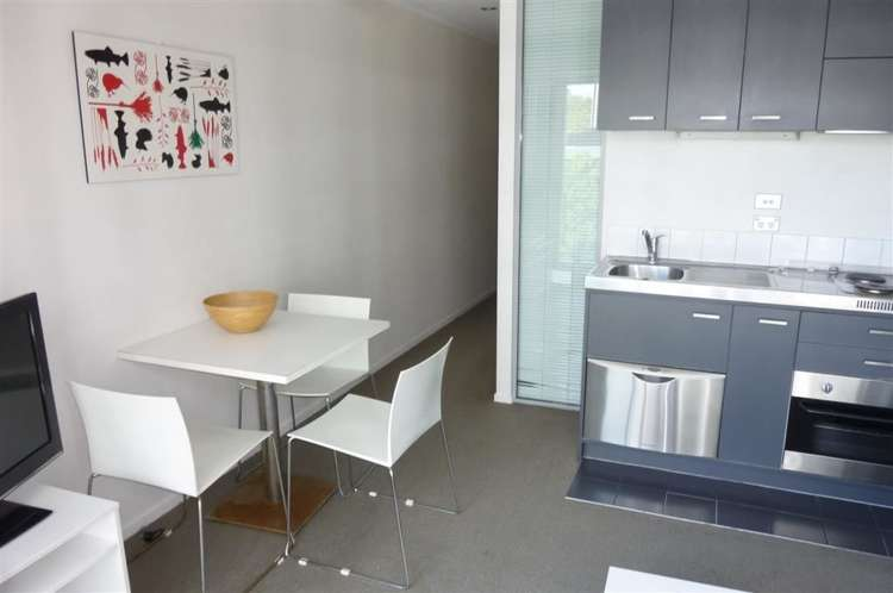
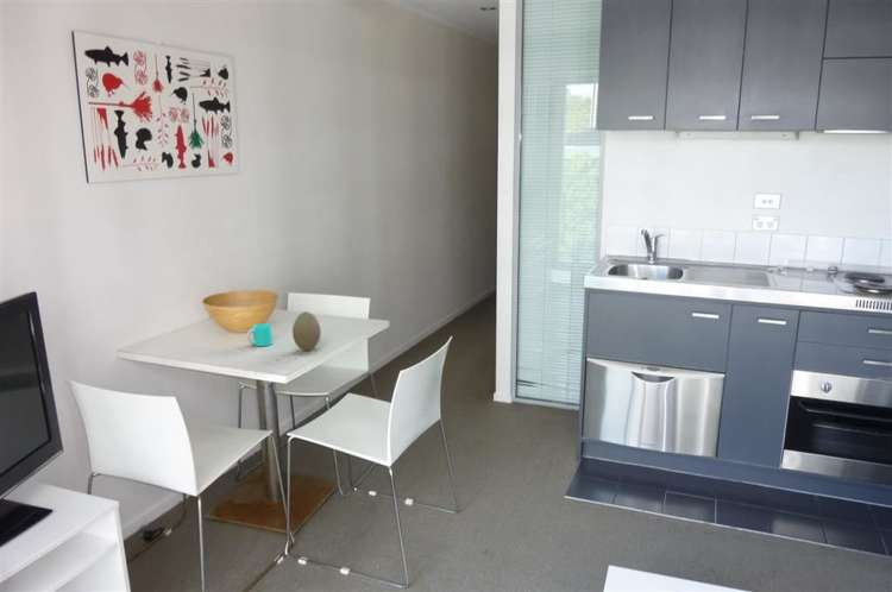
+ cup [246,323,274,347]
+ decorative egg [291,310,322,352]
